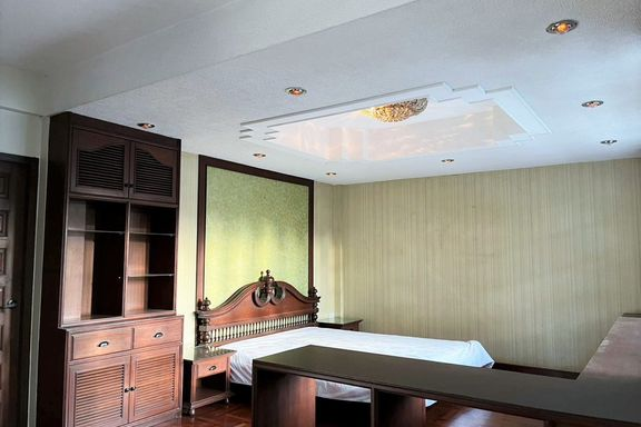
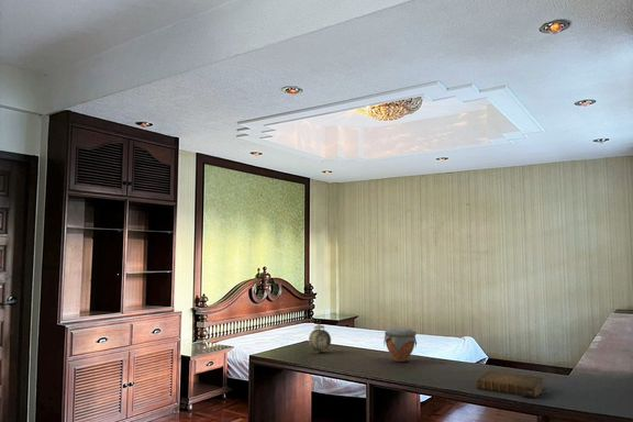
+ alarm clock [308,318,332,354]
+ book [476,369,544,399]
+ jar [382,325,418,363]
